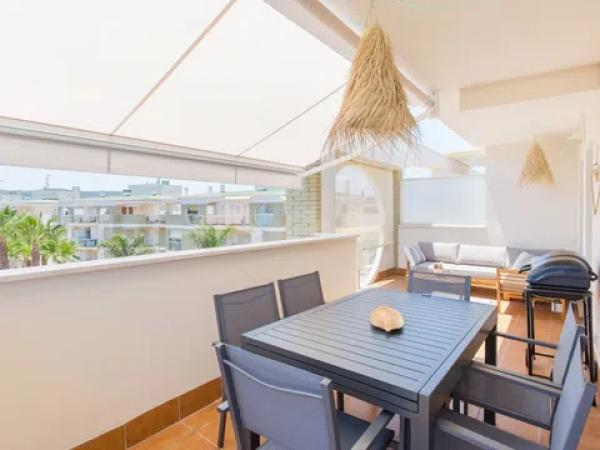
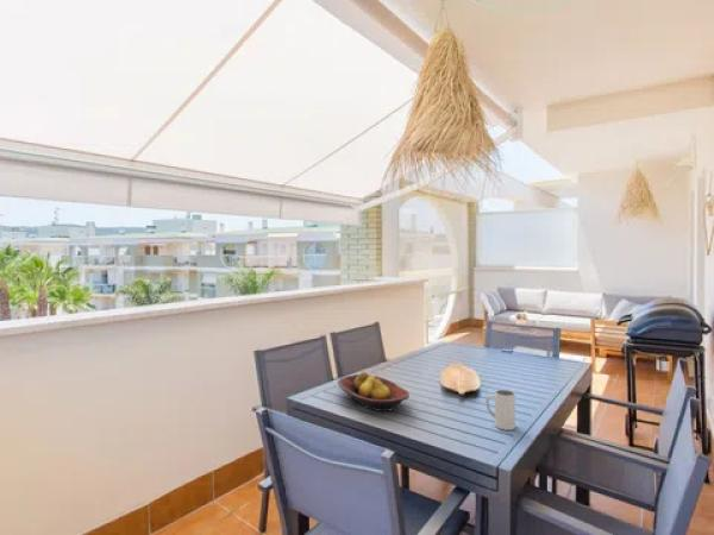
+ fruit bowl [337,371,411,413]
+ mug [484,389,516,432]
